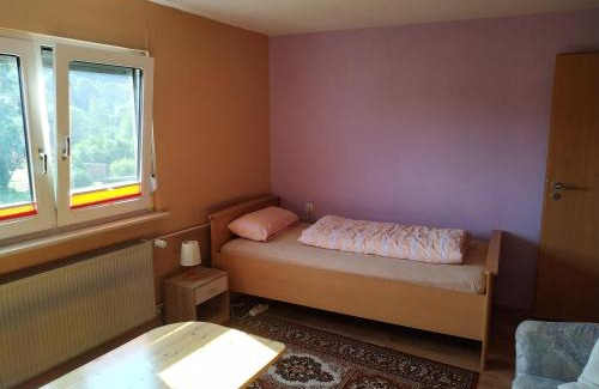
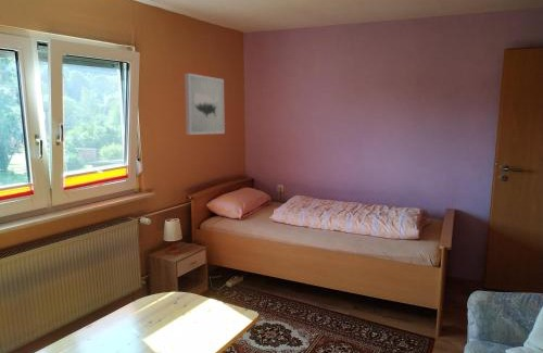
+ wall art [184,72,226,136]
